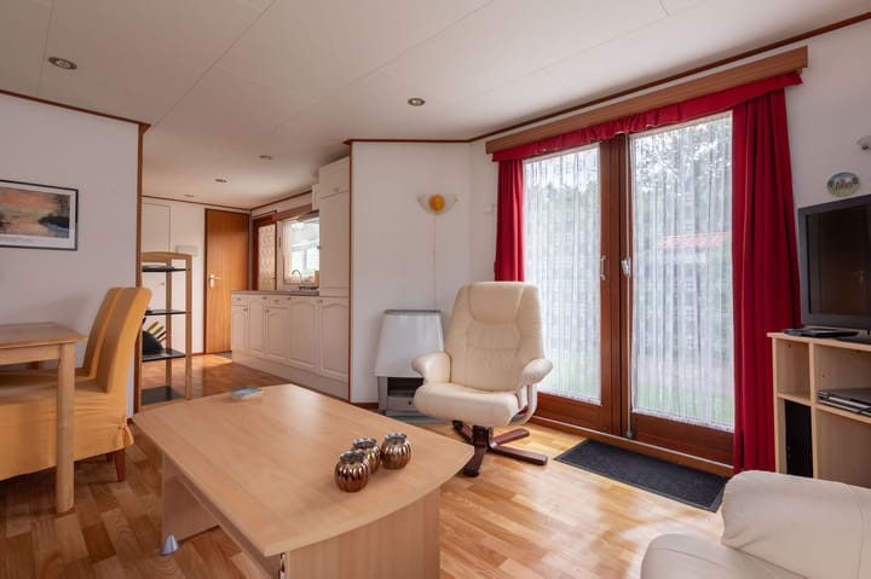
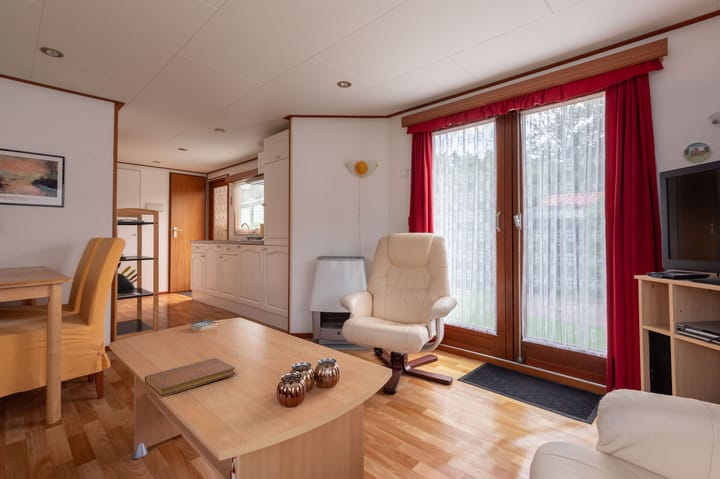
+ notebook [144,357,236,398]
